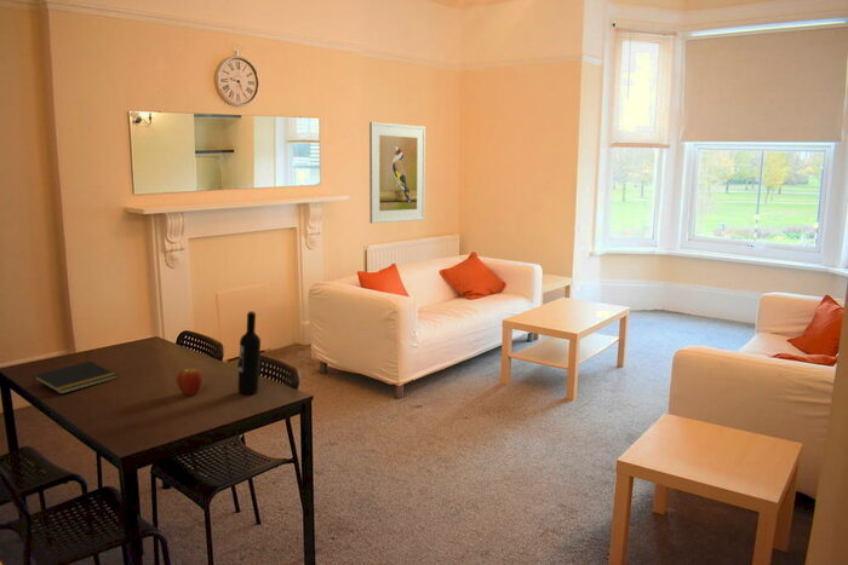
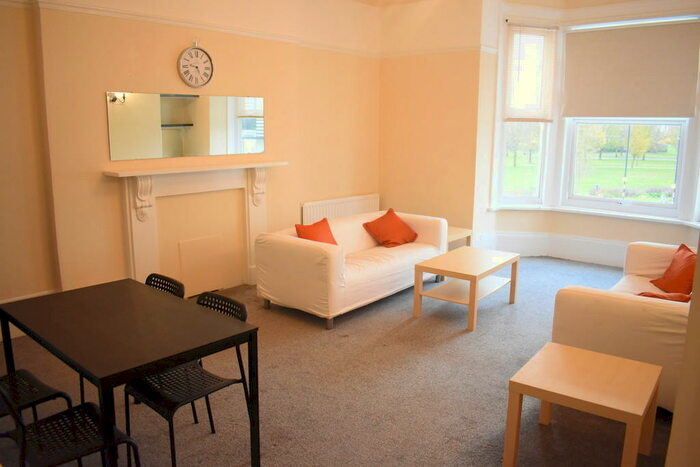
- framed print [368,121,426,225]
- wine bottle [237,310,262,394]
- fruit [176,368,204,397]
- notepad [31,361,119,396]
